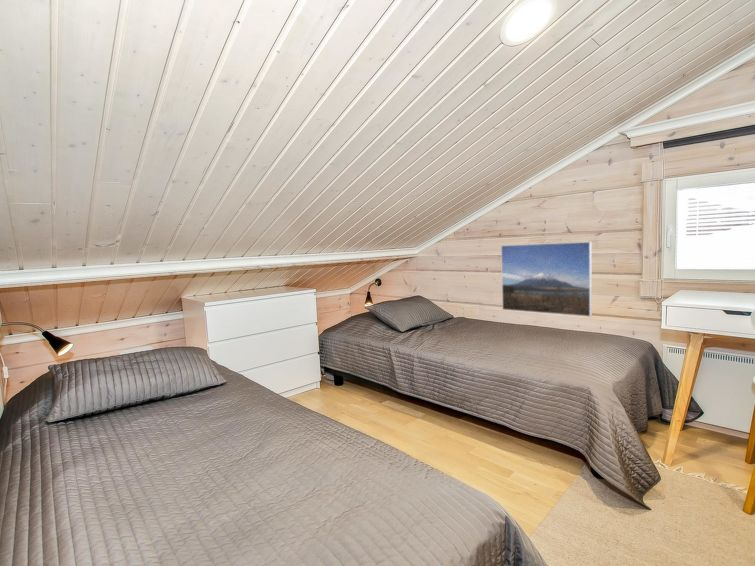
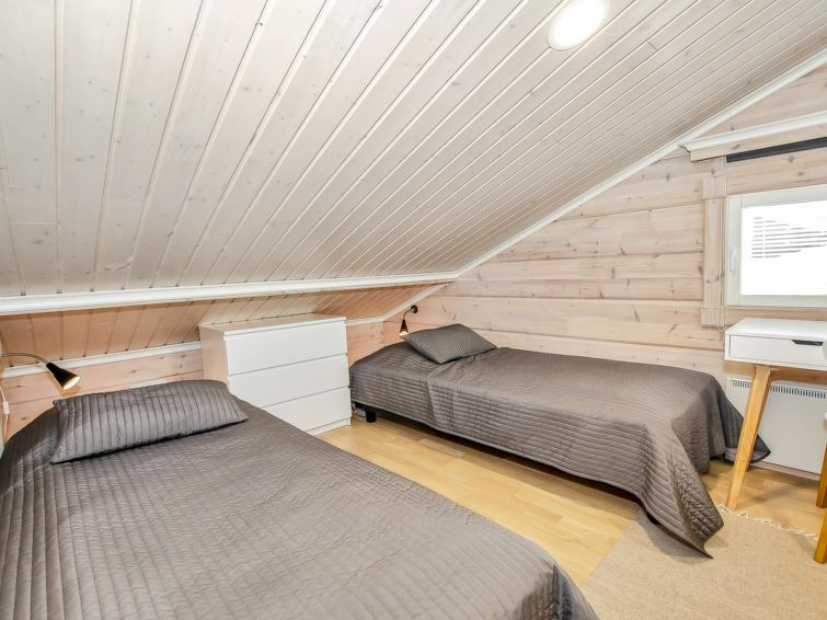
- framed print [500,241,593,318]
